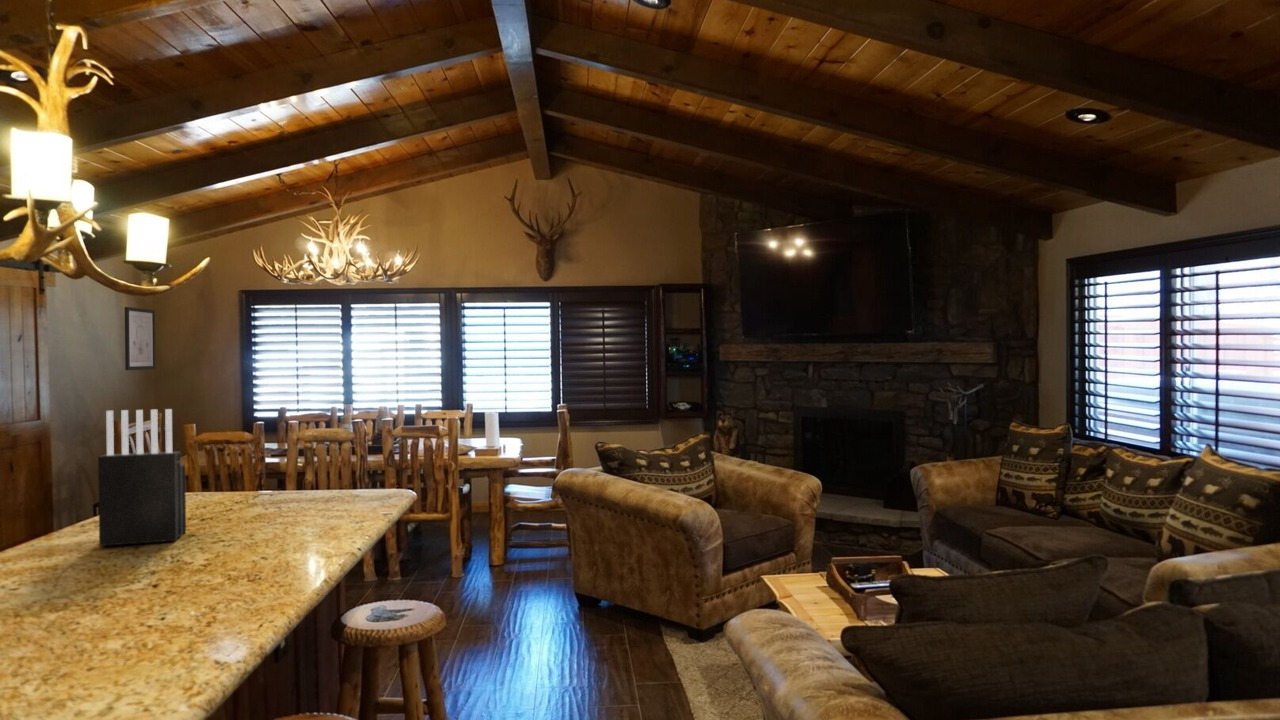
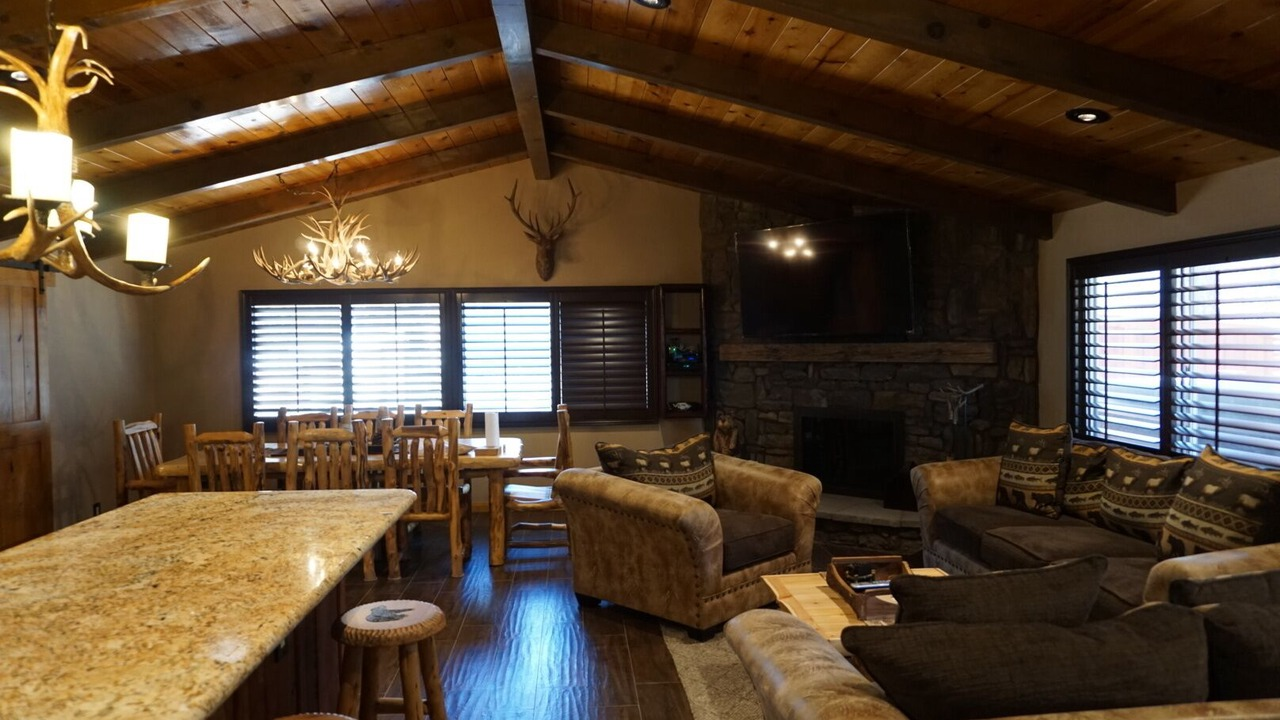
- wall art [124,306,156,371]
- knife block [97,408,187,547]
